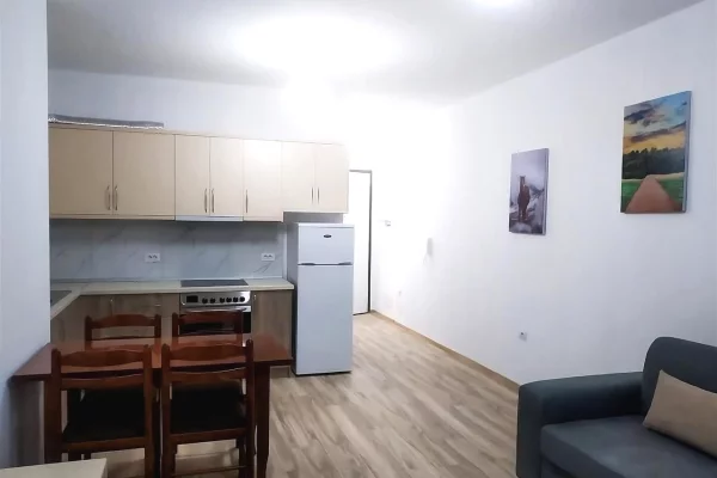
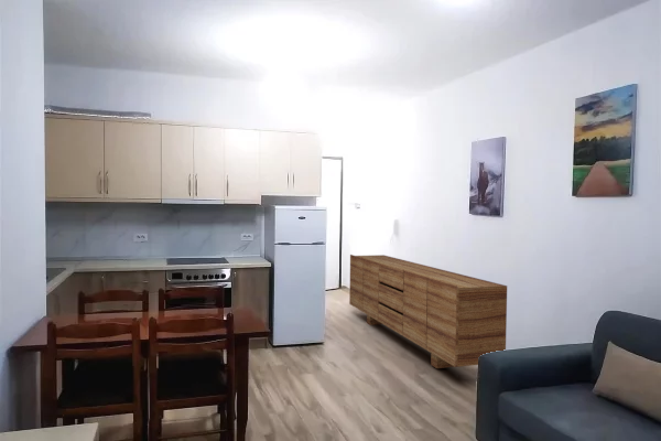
+ sideboard [348,254,508,369]
